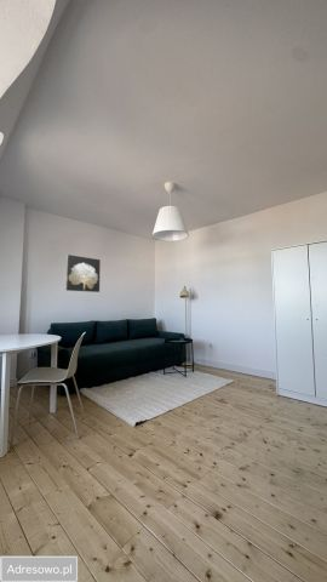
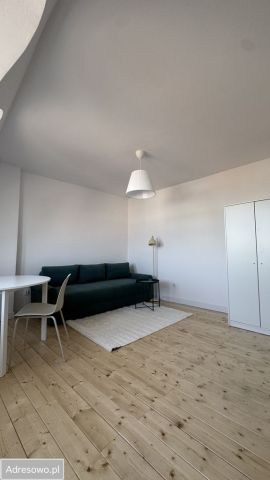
- wall art [65,253,102,293]
